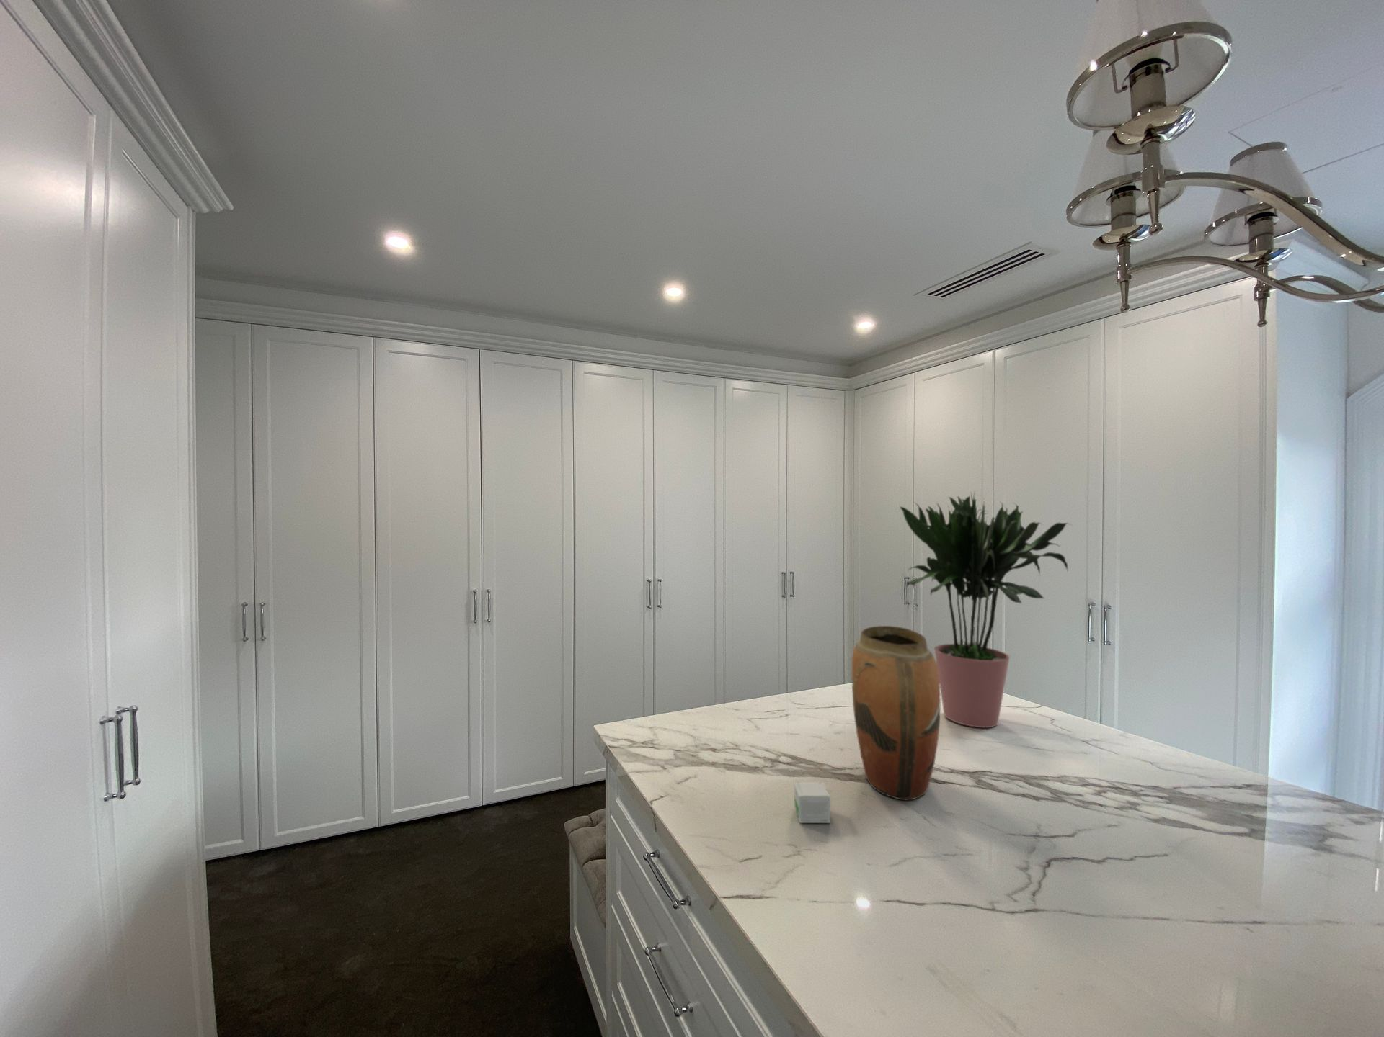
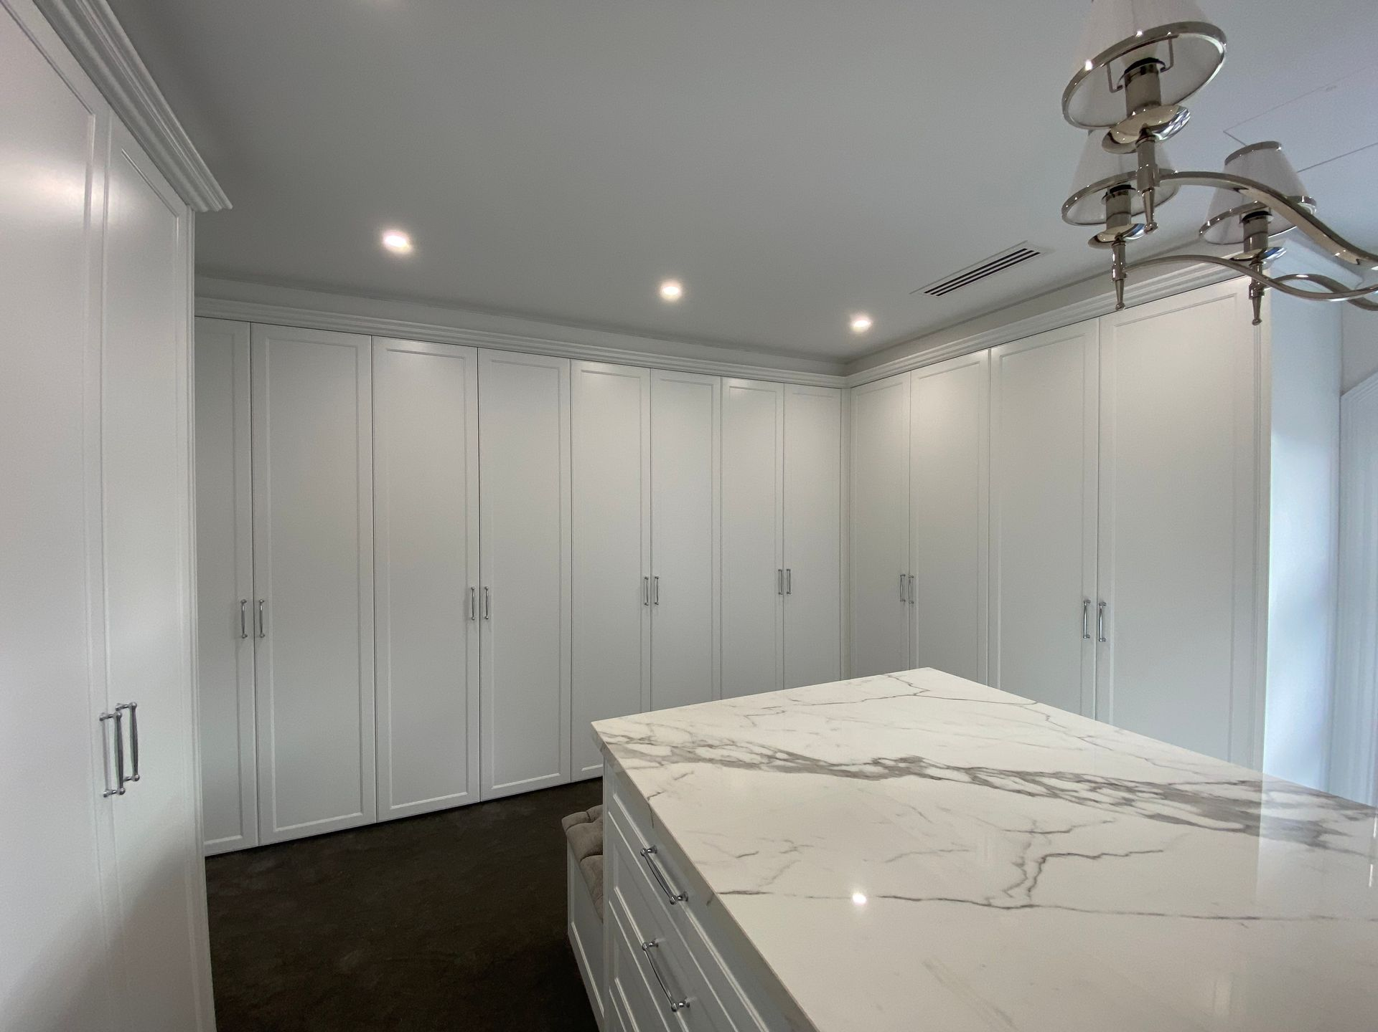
- vase [851,625,942,801]
- potted plant [899,491,1072,729]
- small box [793,781,831,823]
